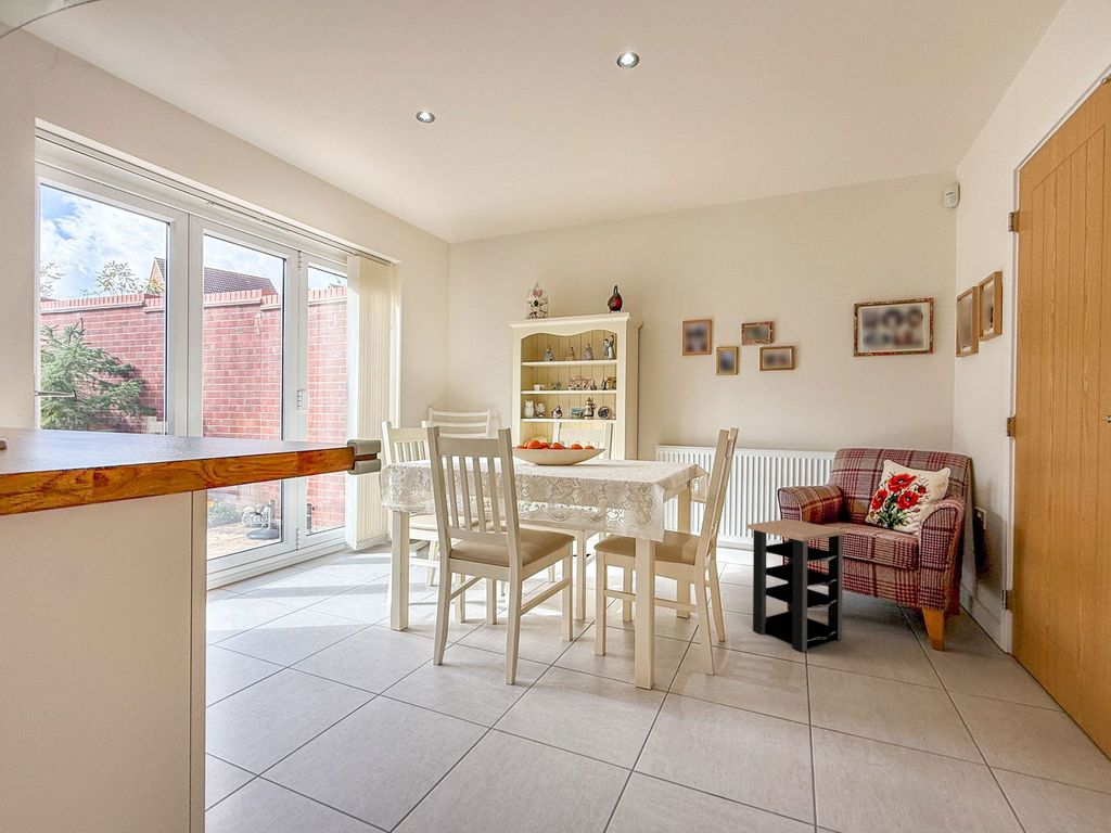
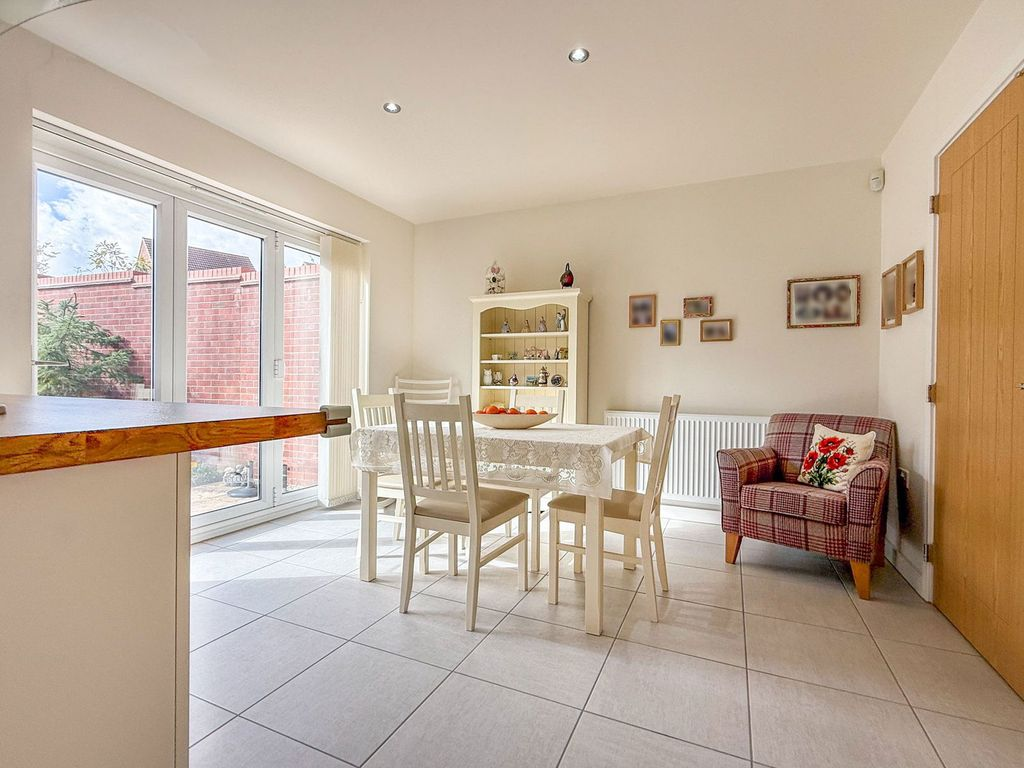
- side table [745,518,847,653]
